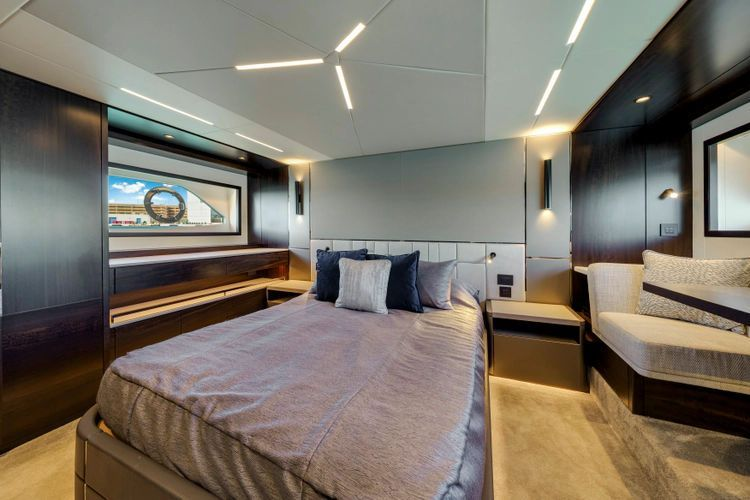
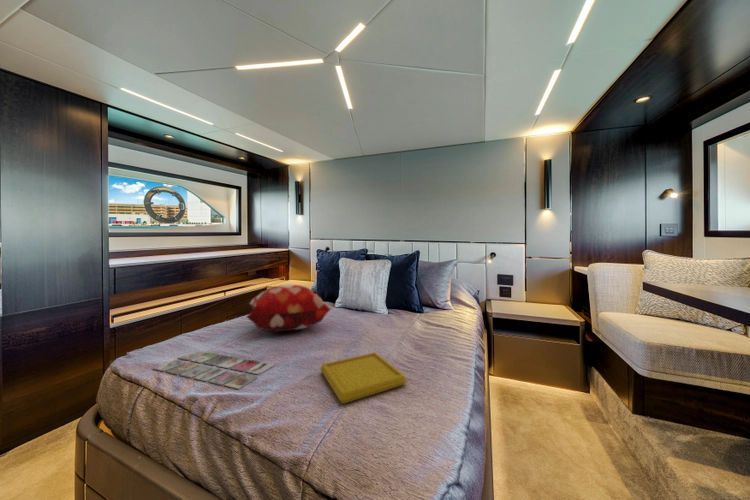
+ serving tray [319,351,408,405]
+ magazine [151,350,275,390]
+ decorative pillow [245,284,332,333]
